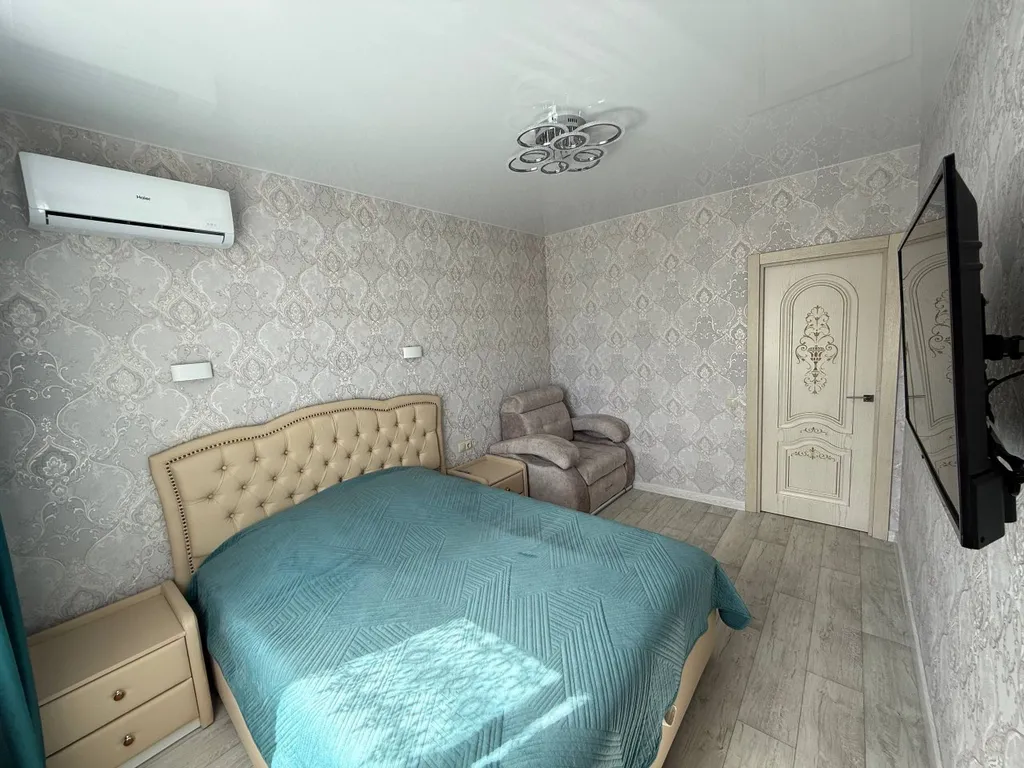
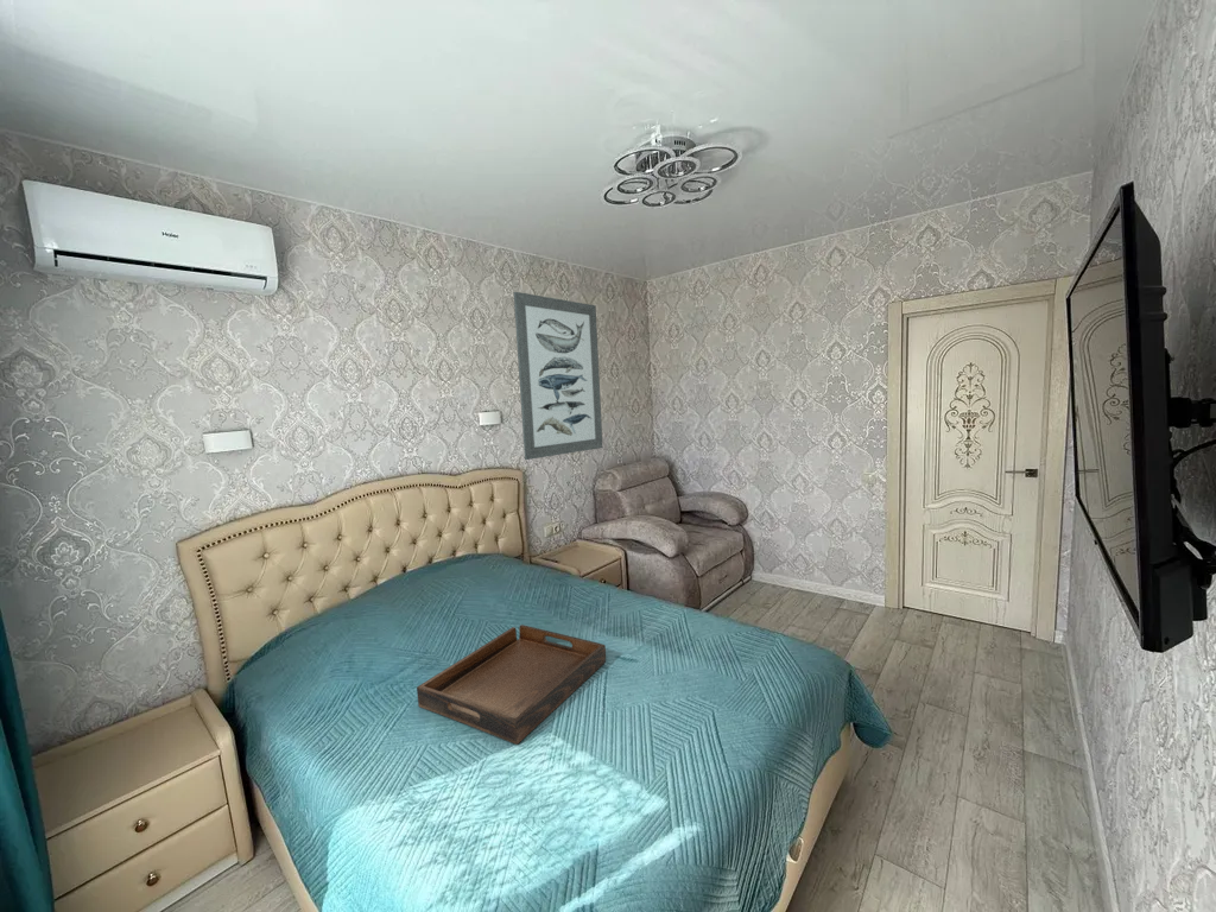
+ wall art [513,291,604,461]
+ serving tray [416,623,607,746]
